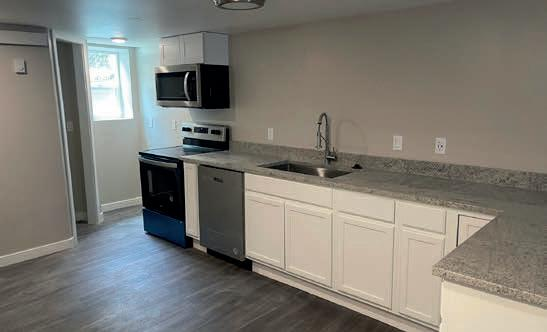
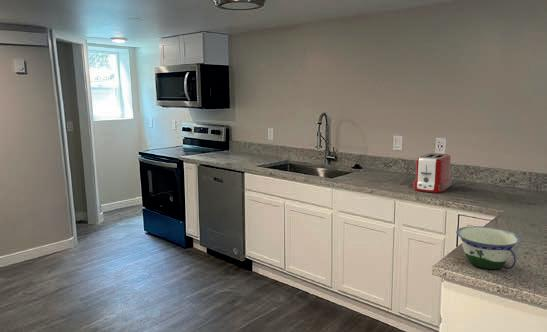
+ toaster [412,153,453,194]
+ bowl [455,225,522,270]
